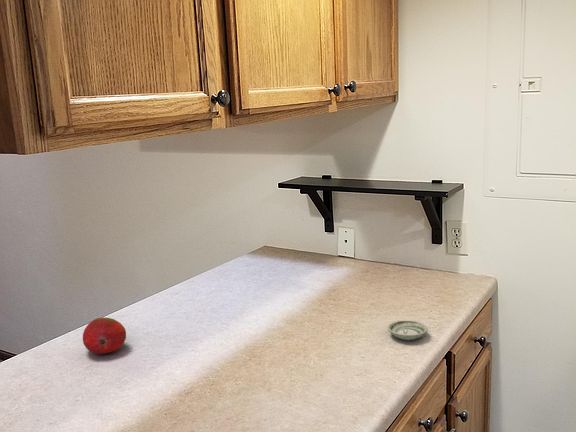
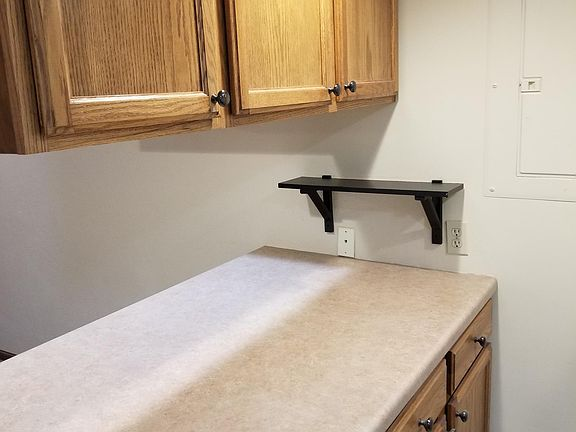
- fruit [82,316,127,355]
- saucer [387,319,429,341]
